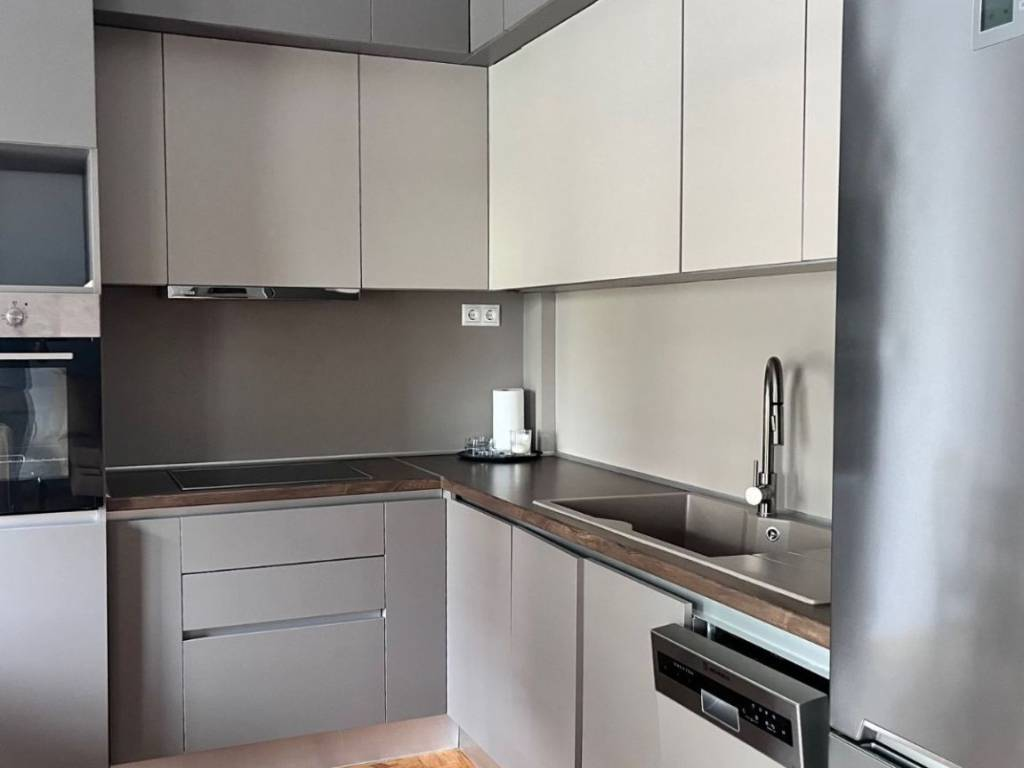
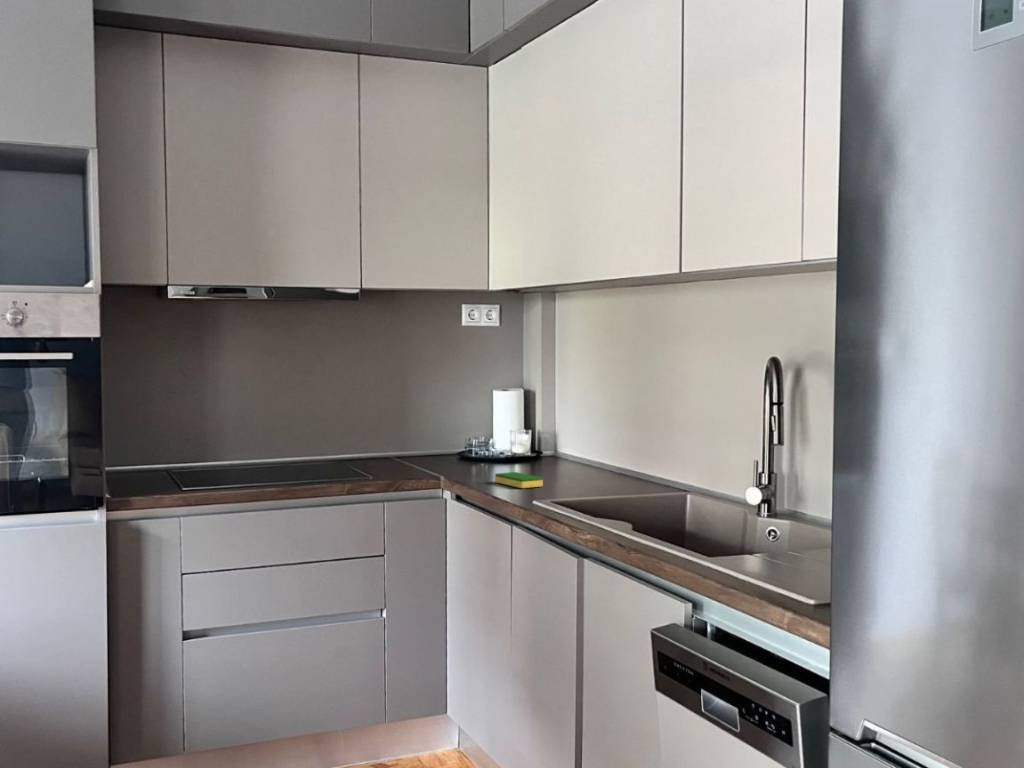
+ dish sponge [494,471,544,489]
